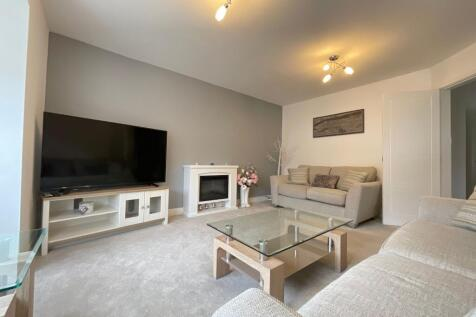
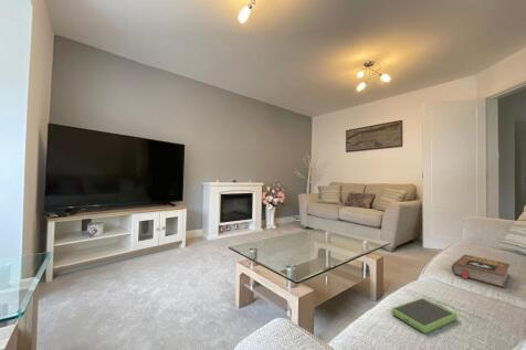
+ tablet [391,297,459,335]
+ book [451,254,511,288]
